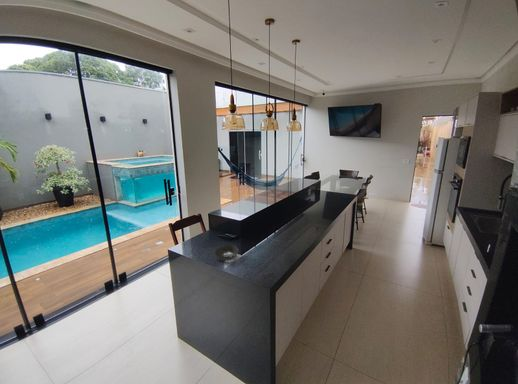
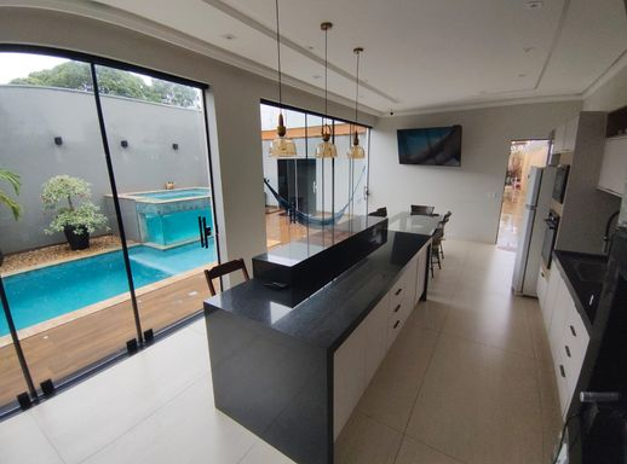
- bowl [213,244,240,262]
